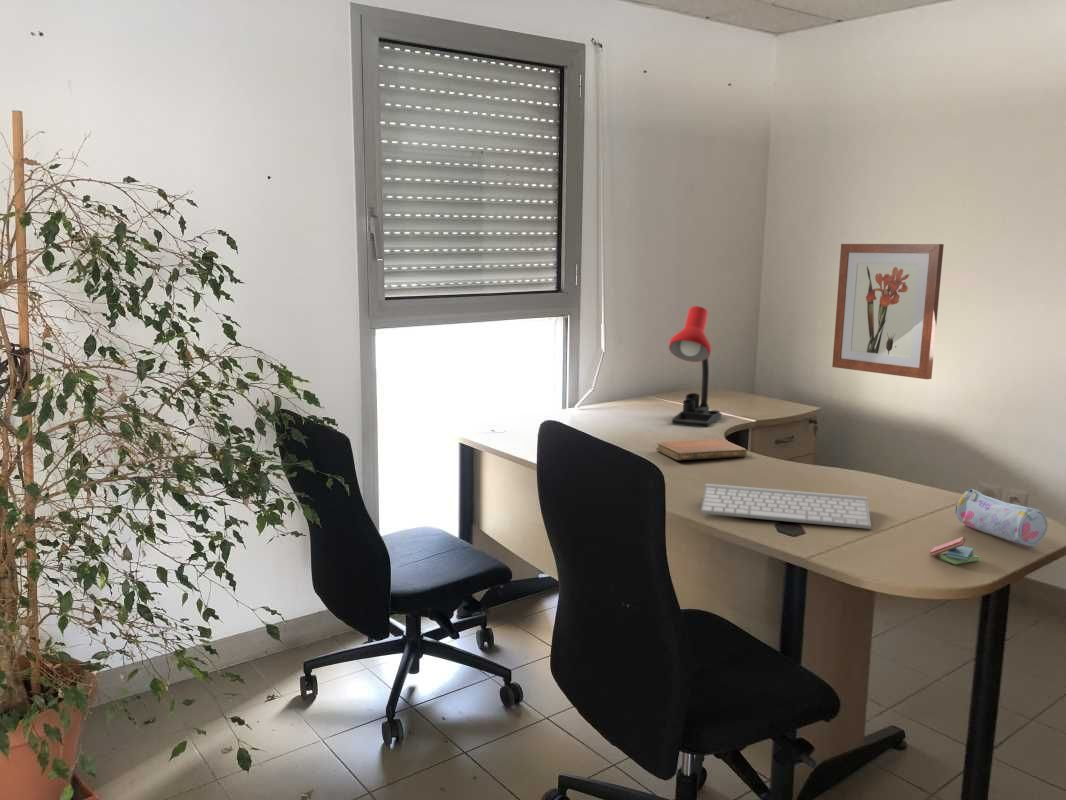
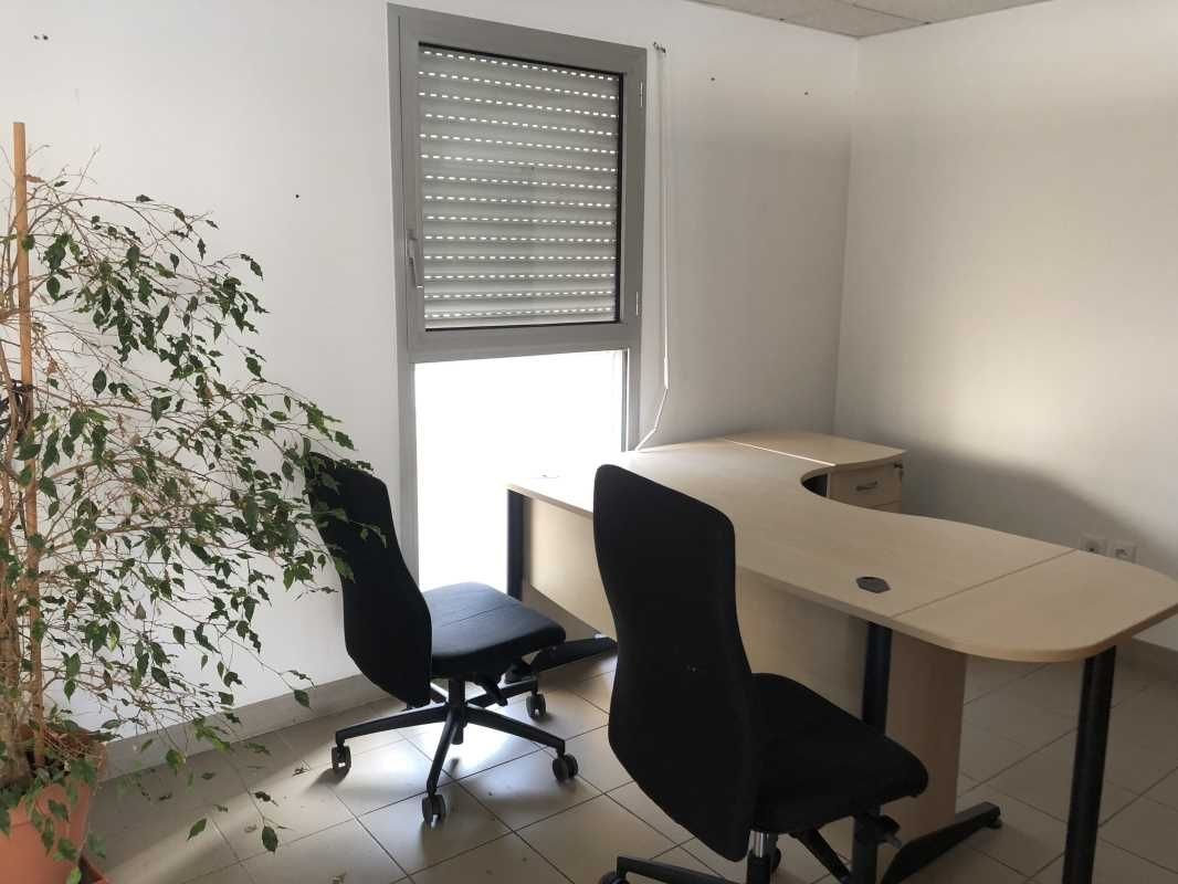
- keyboard [700,483,872,530]
- pencil case [955,488,1049,548]
- desk lamp [668,305,723,428]
- sticky notes [929,536,980,566]
- notebook [655,438,748,461]
- wall art [831,243,945,380]
